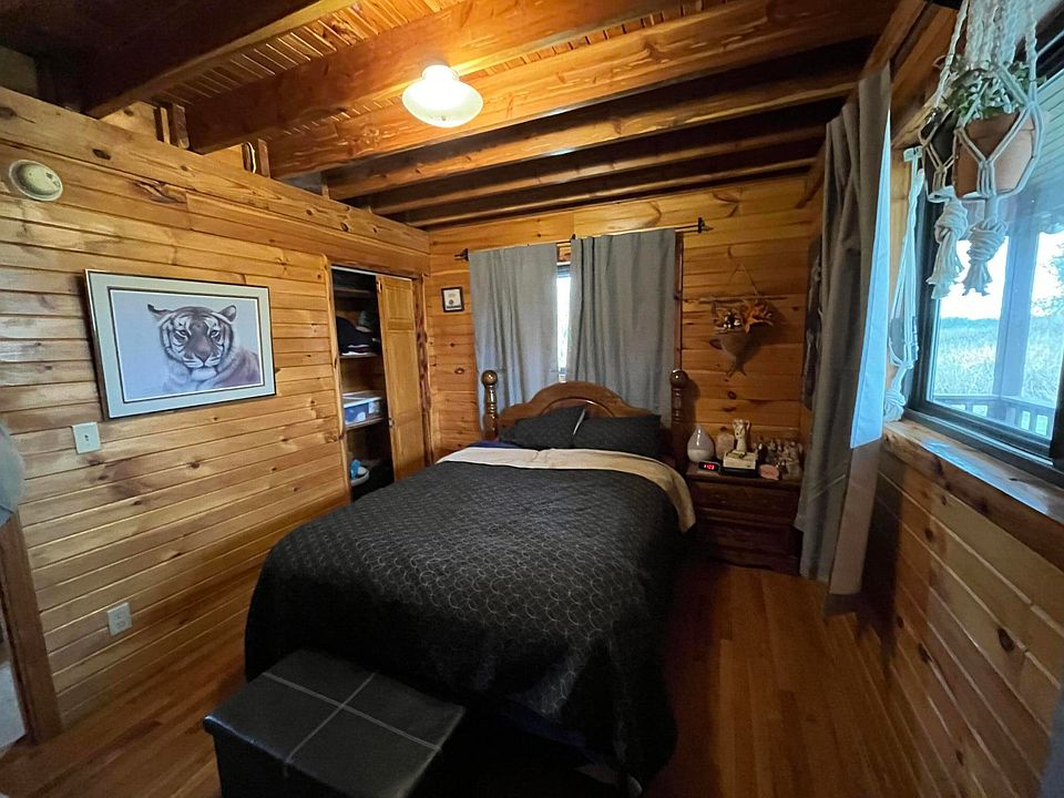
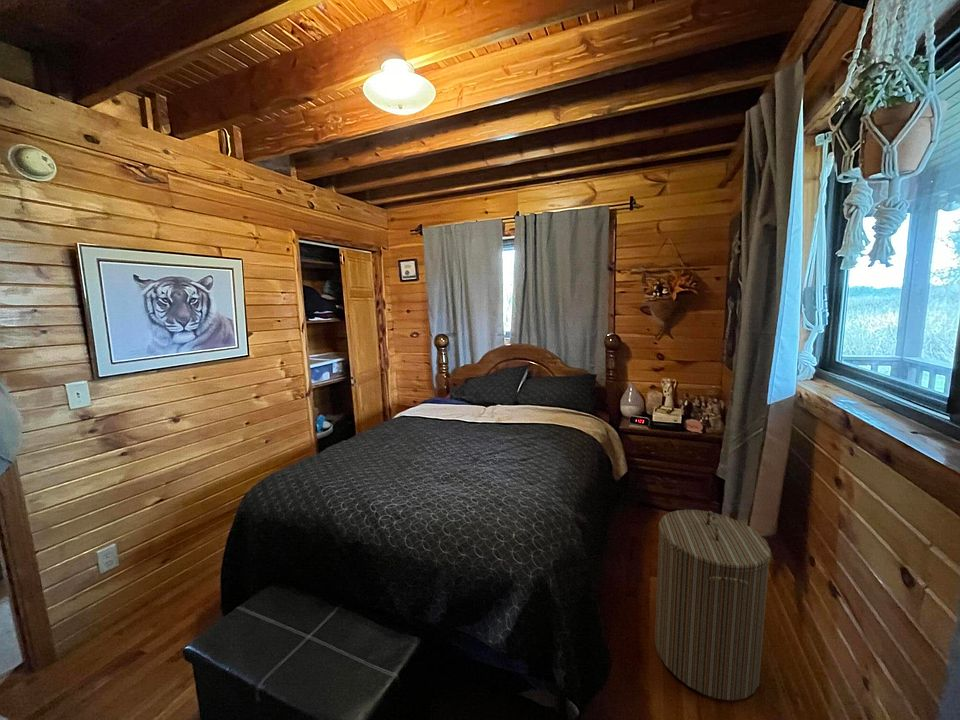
+ laundry hamper [654,509,772,701]
